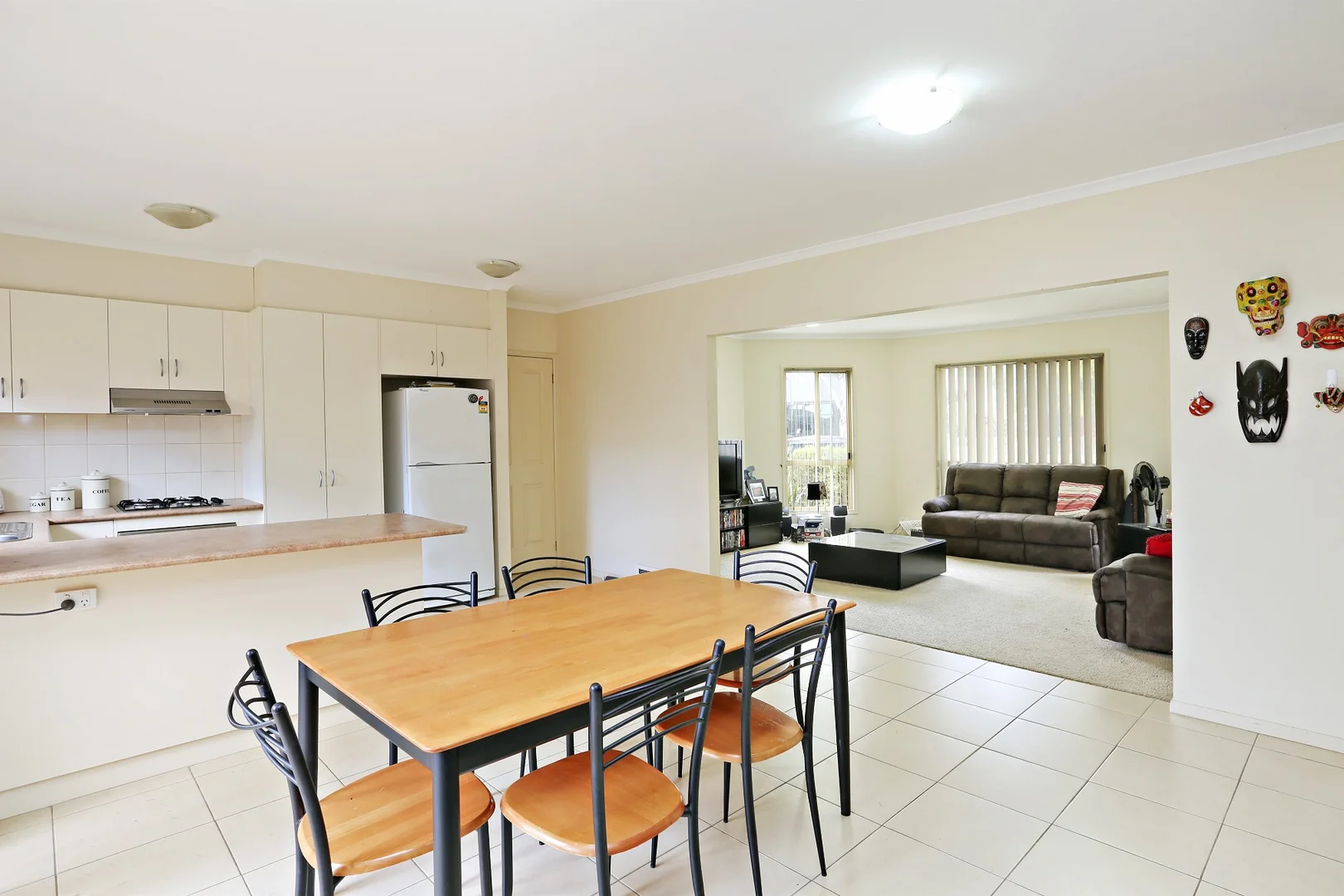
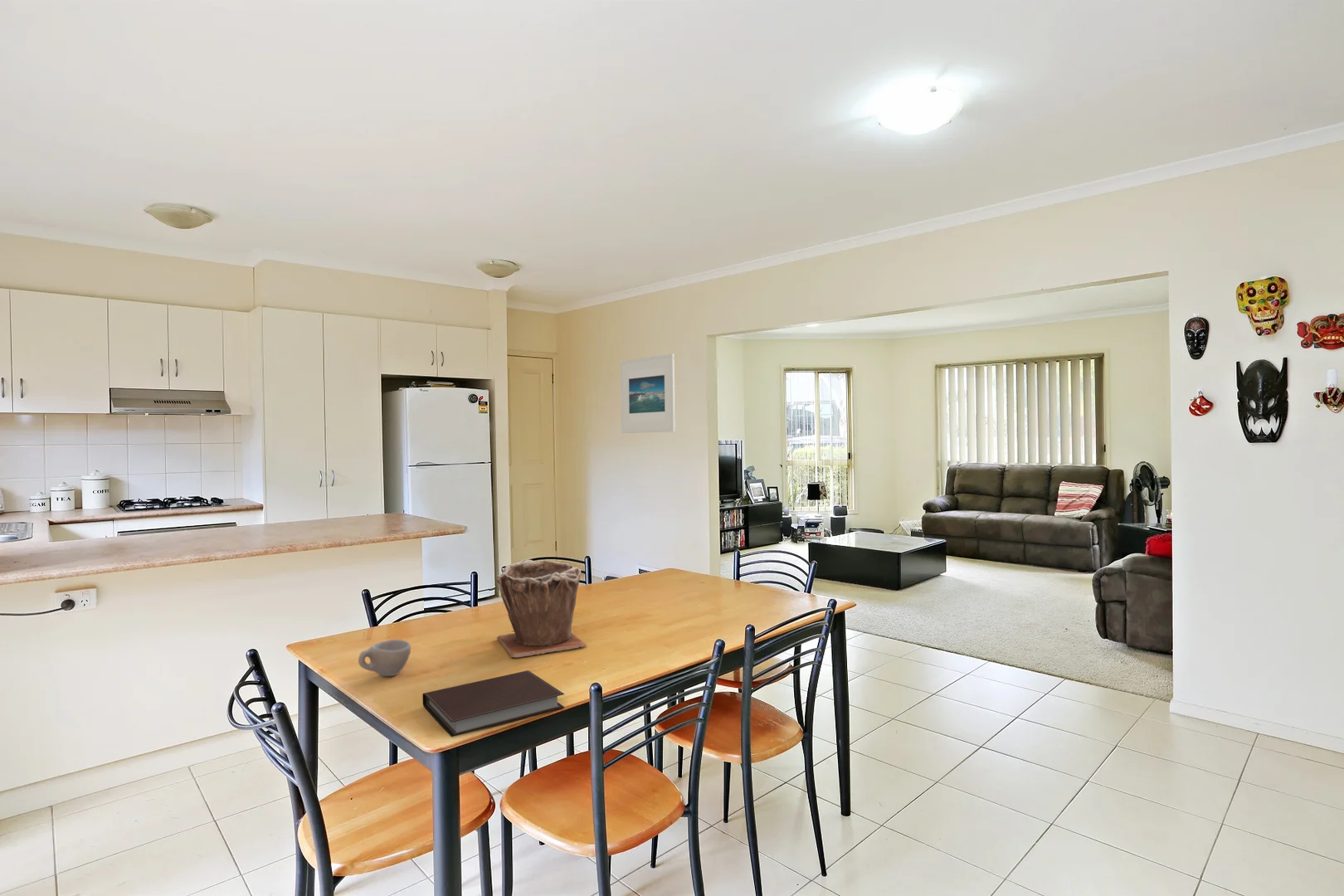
+ cup [358,639,411,677]
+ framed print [620,353,676,434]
+ notebook [421,670,565,738]
+ plant pot [495,558,587,658]
